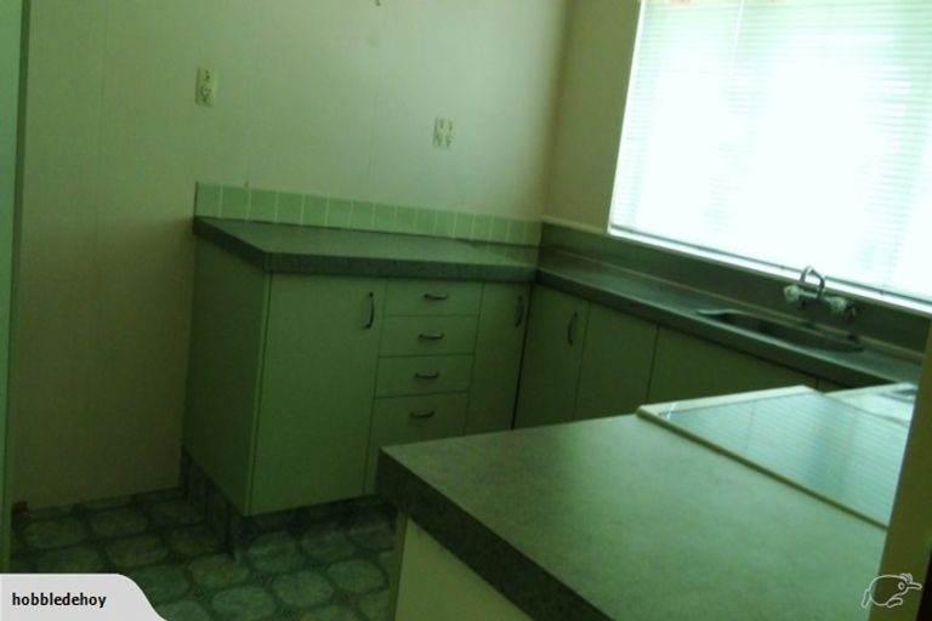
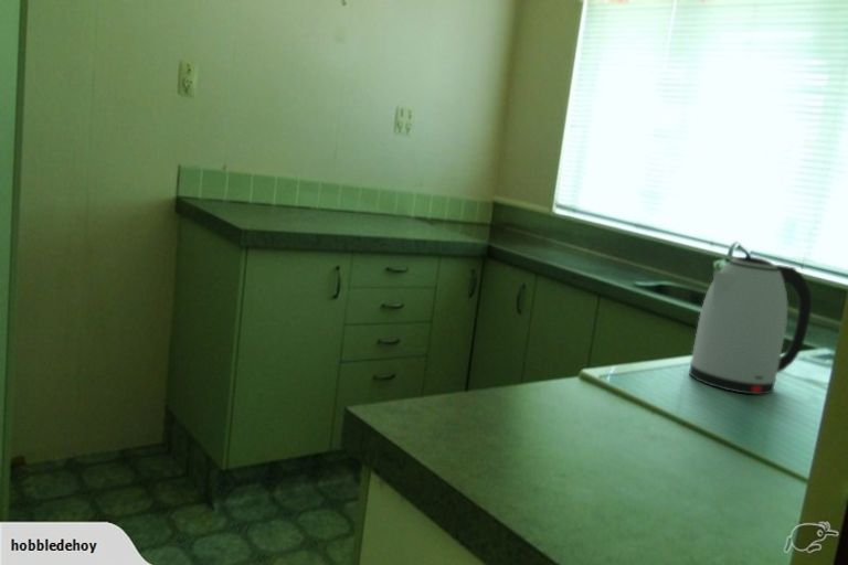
+ kettle [688,255,813,396]
